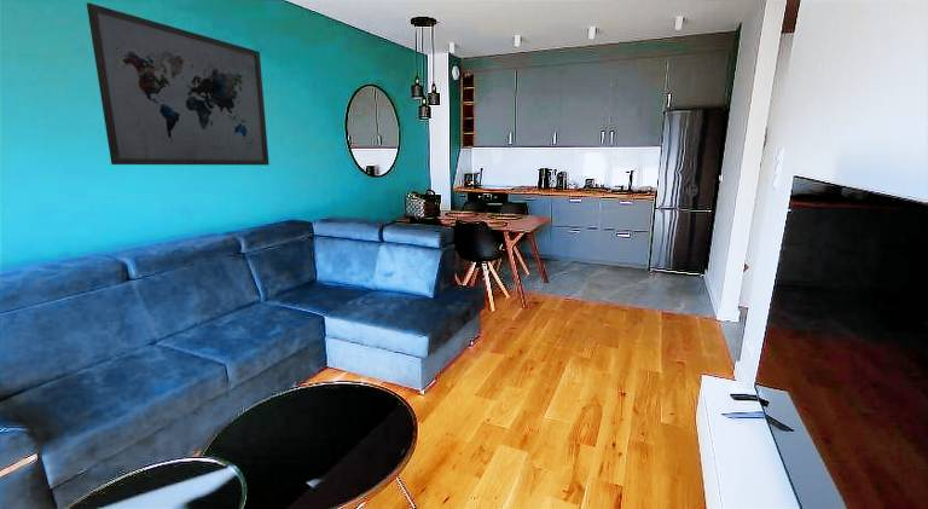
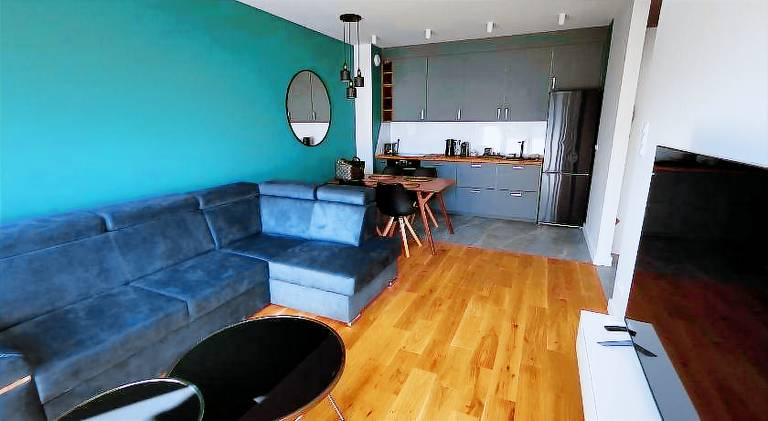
- wall art [86,1,271,167]
